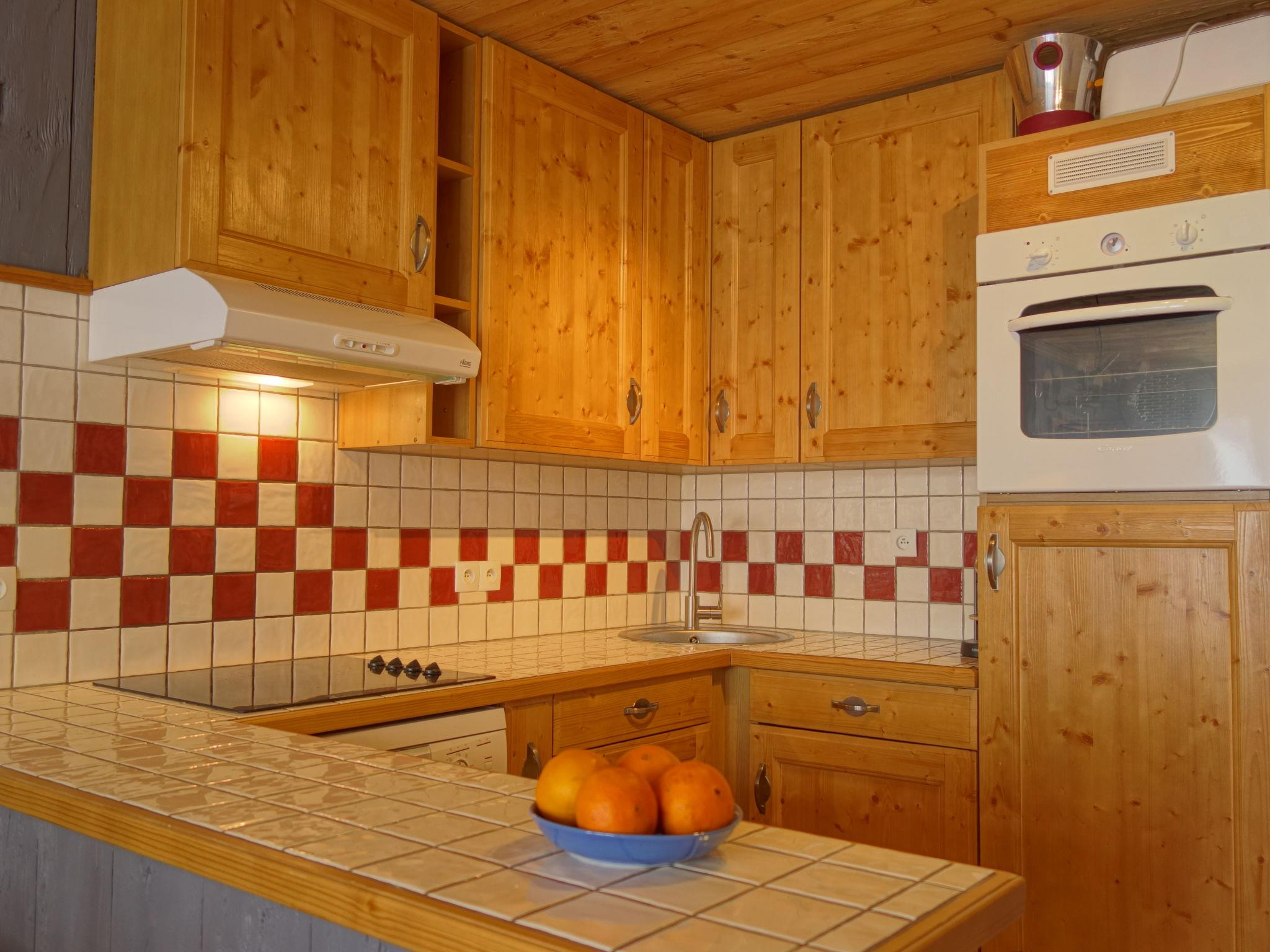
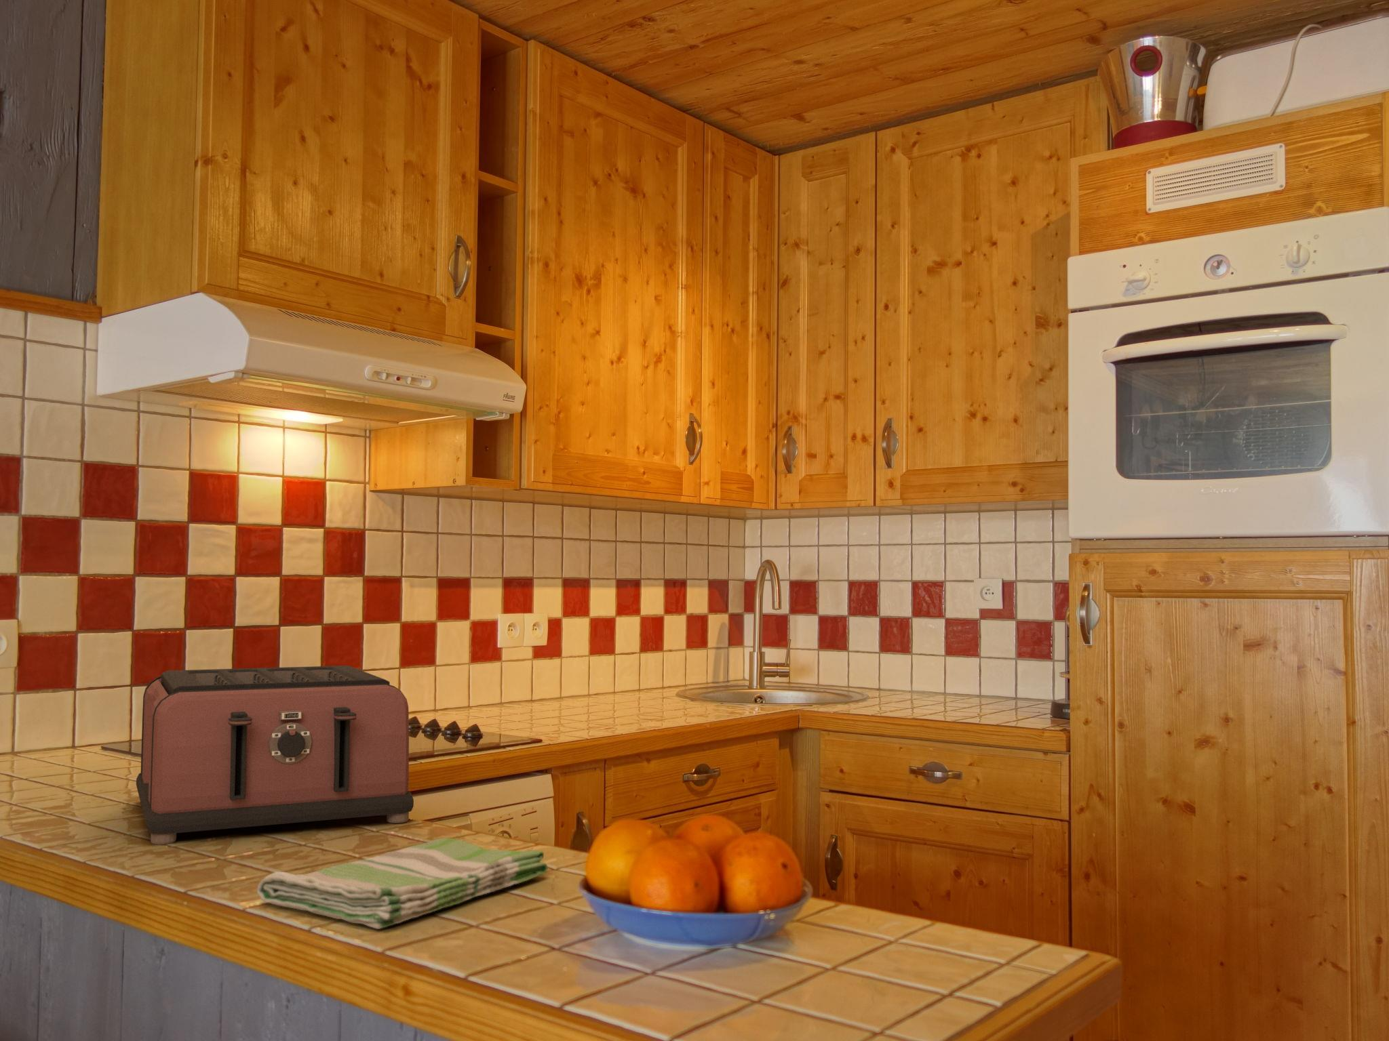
+ toaster [136,665,415,845]
+ dish towel [256,838,548,929]
